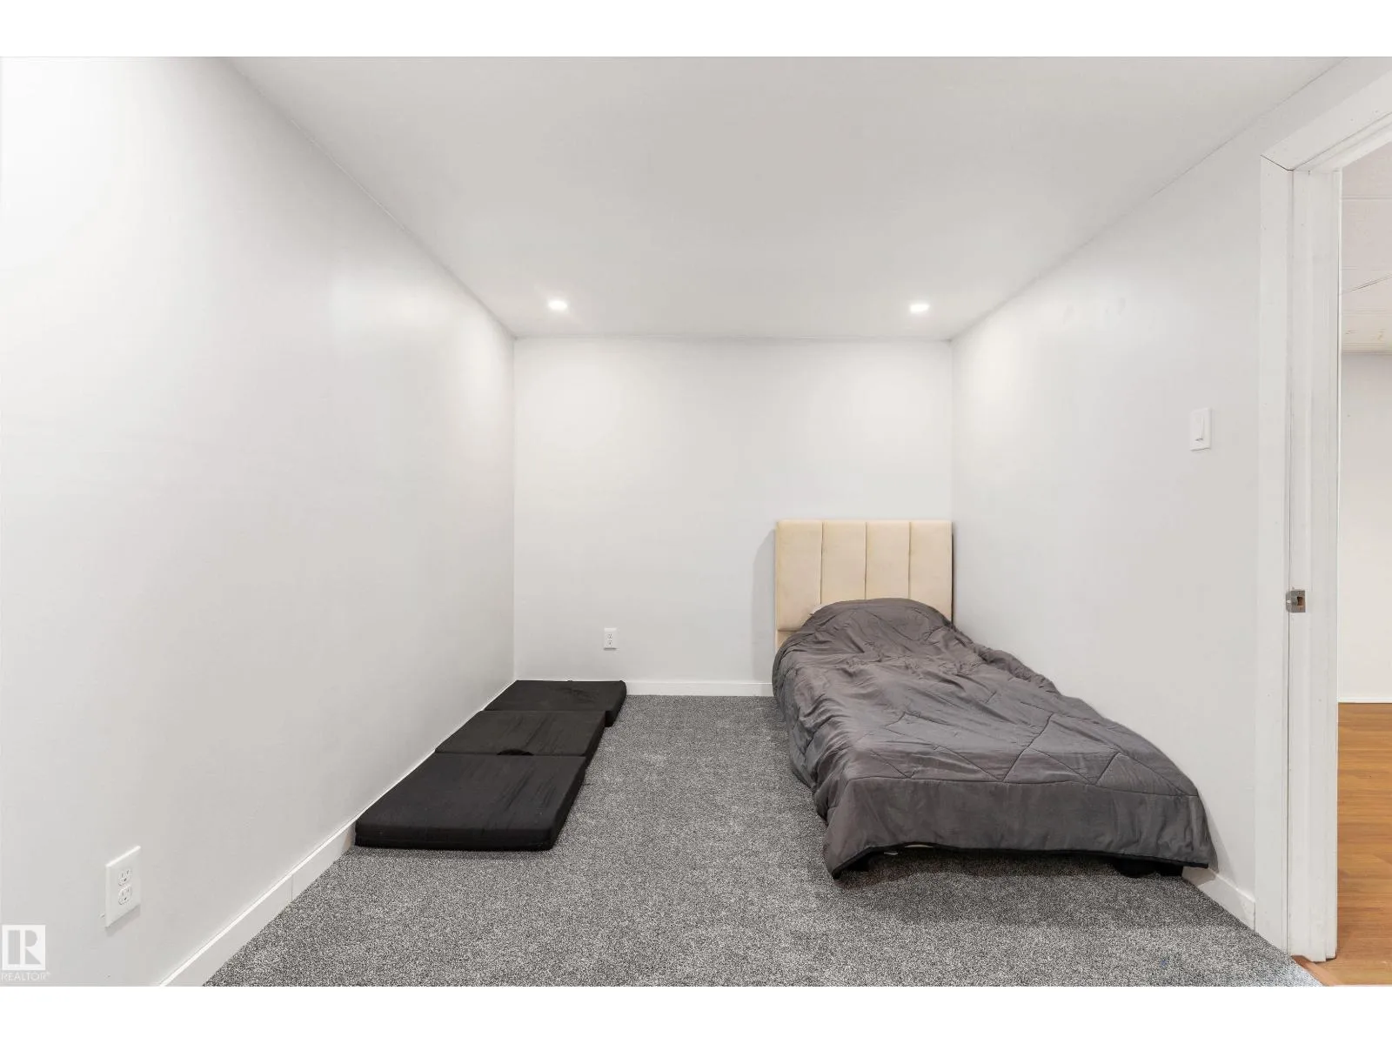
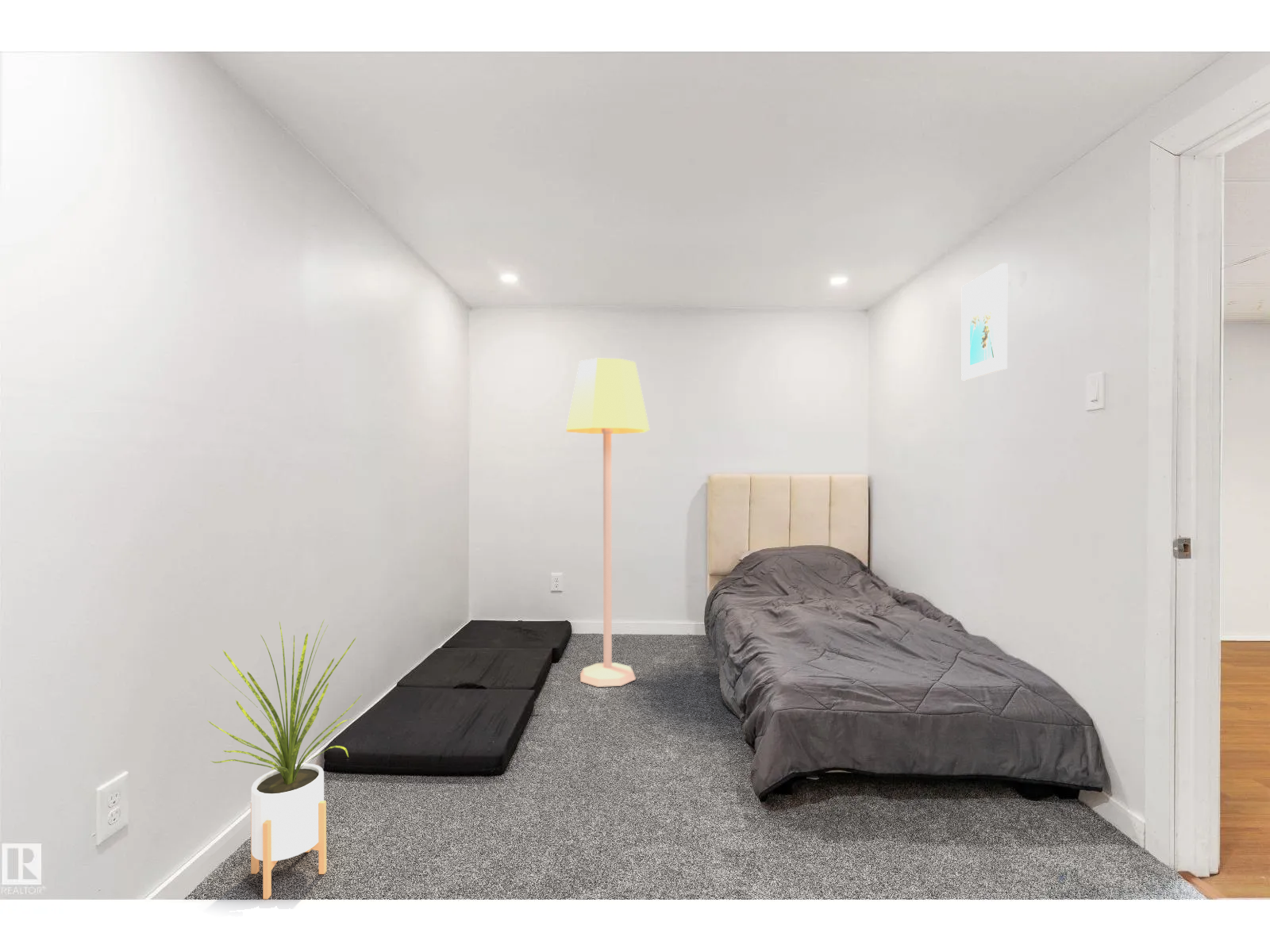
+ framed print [961,263,1008,381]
+ house plant [207,619,364,900]
+ lamp [565,357,650,688]
